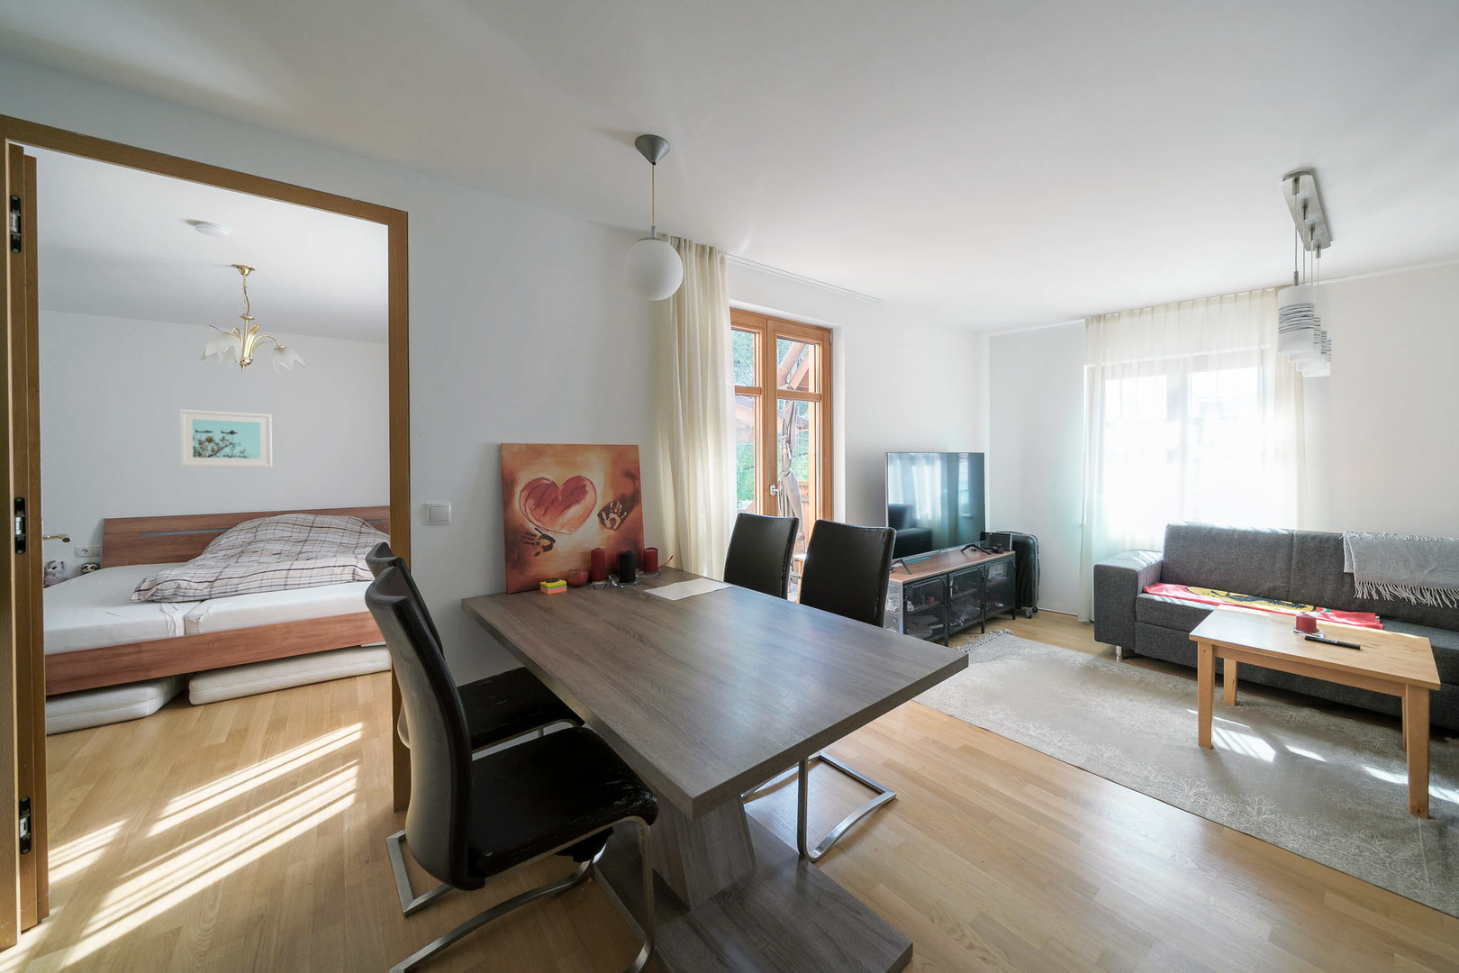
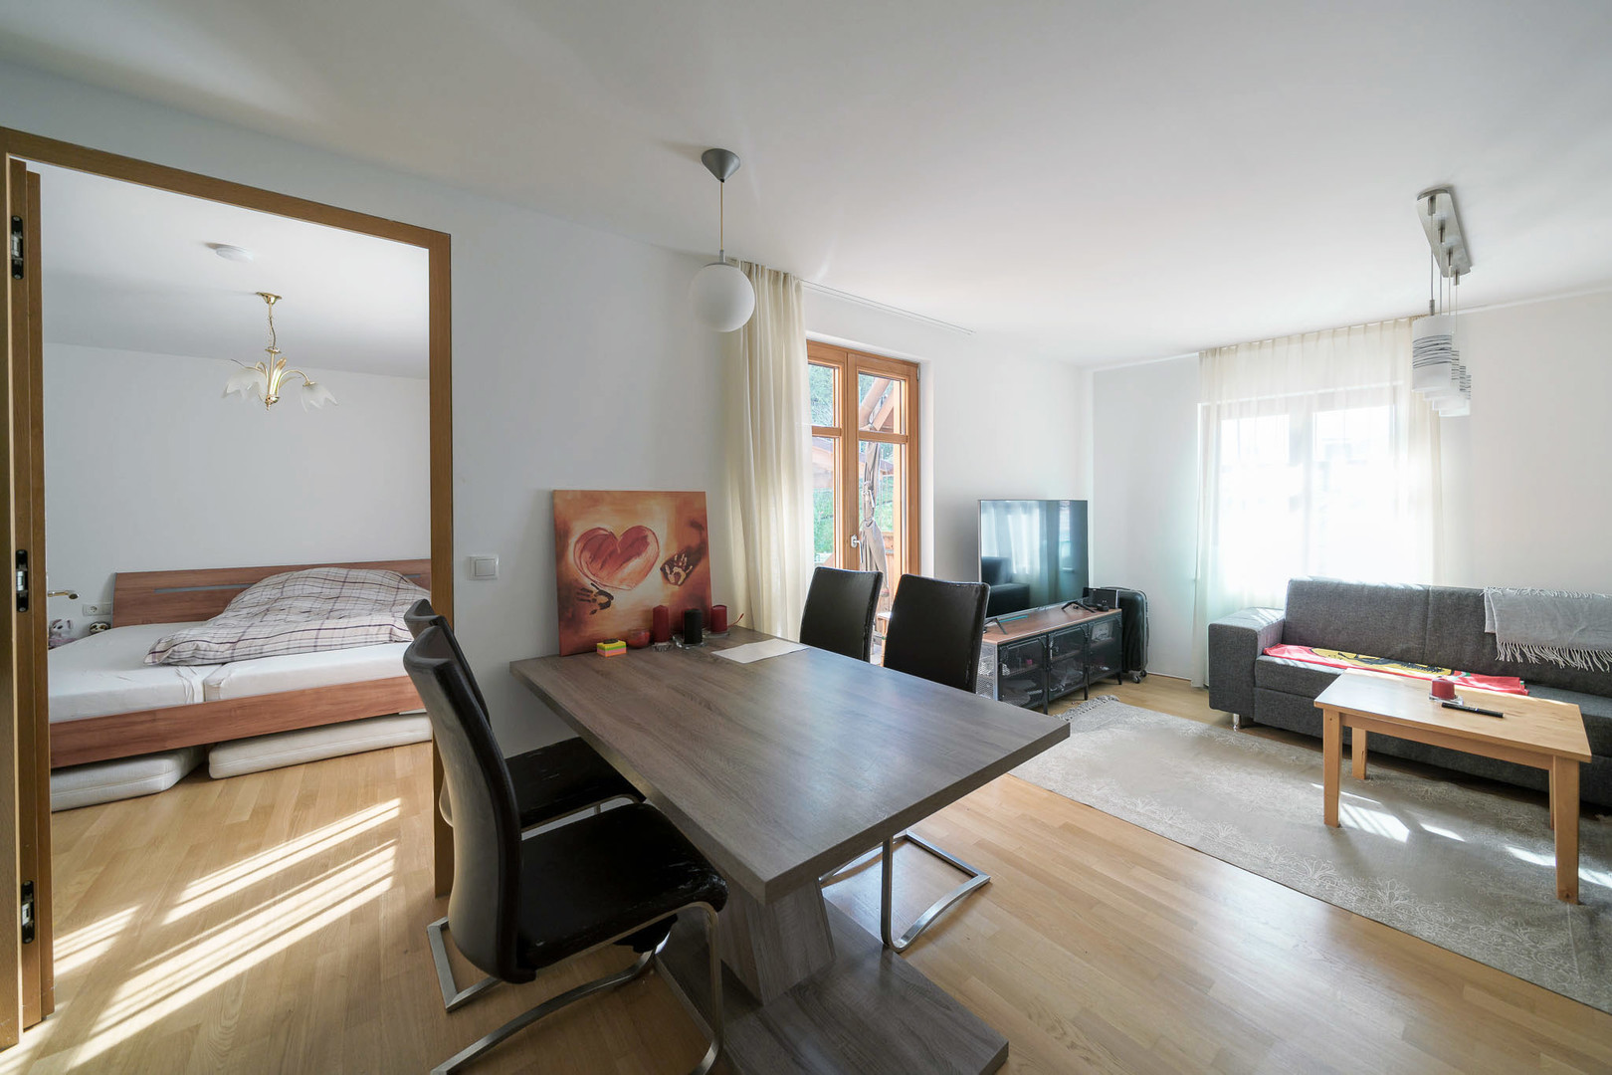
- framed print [178,409,272,468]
